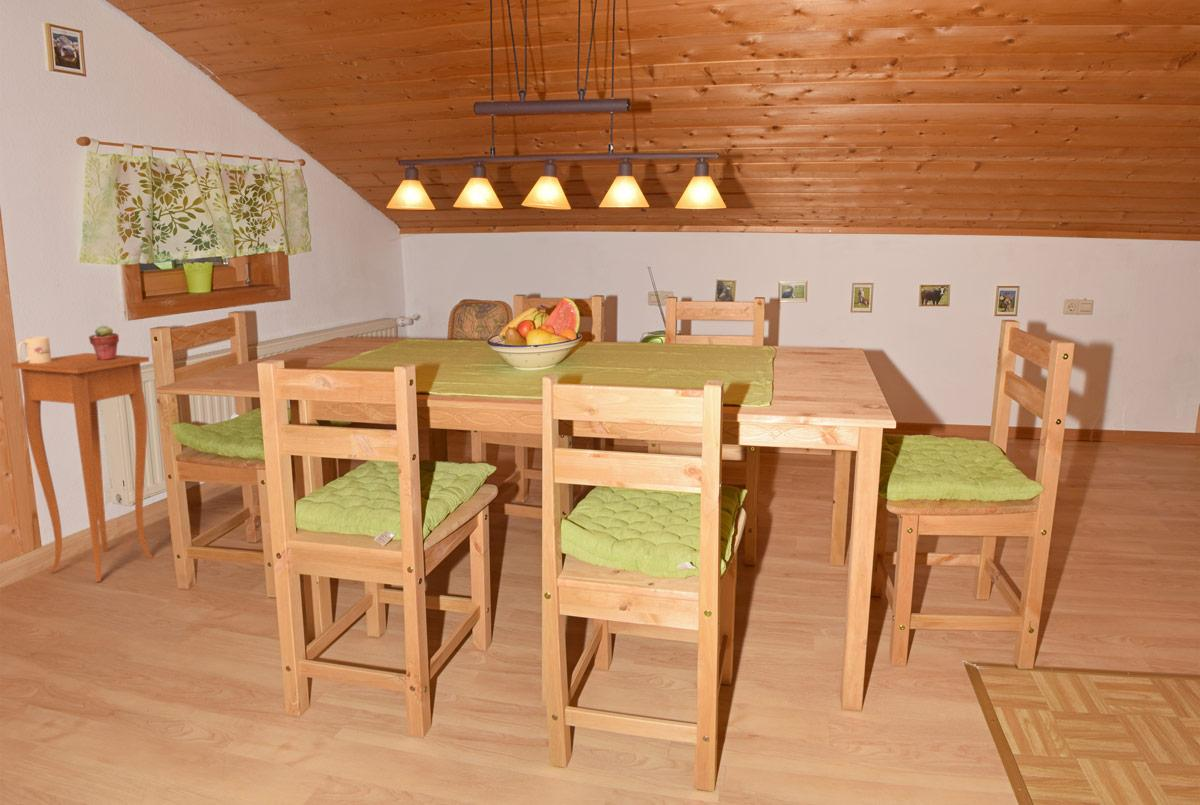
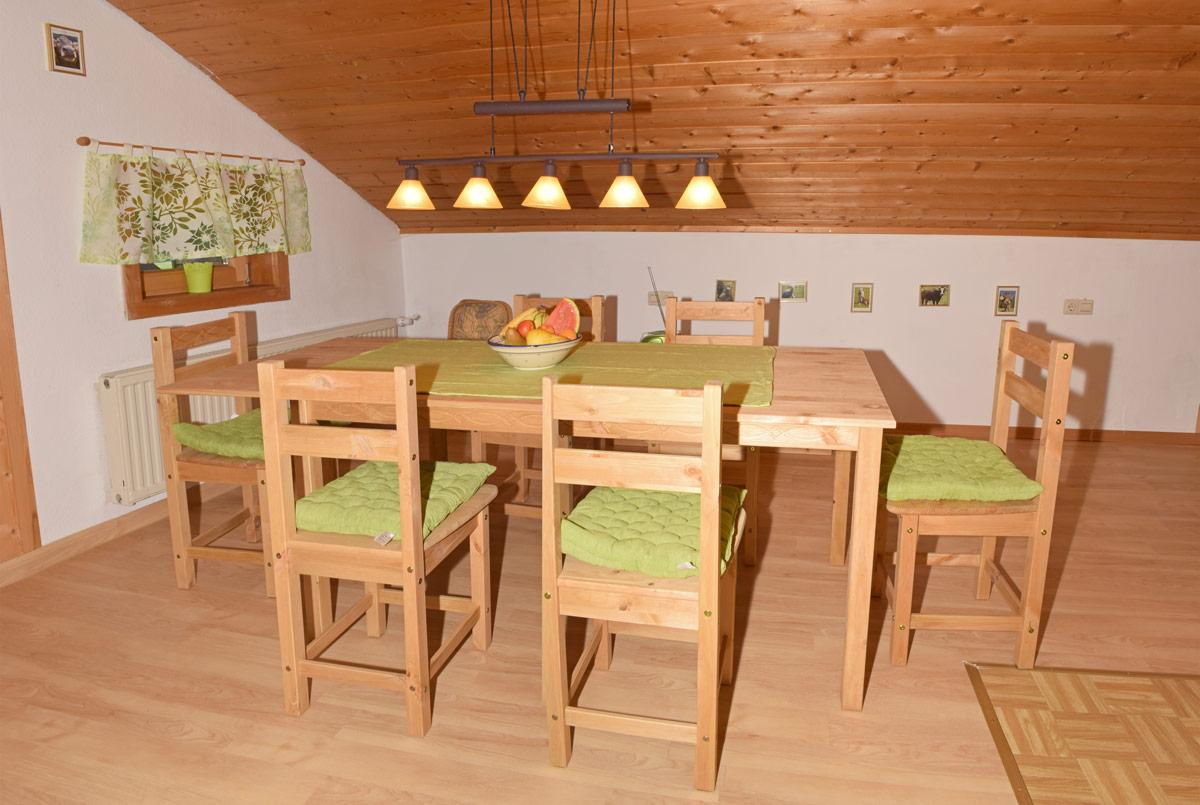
- side table [10,352,154,583]
- mug [16,336,52,364]
- potted succulent [88,324,120,360]
